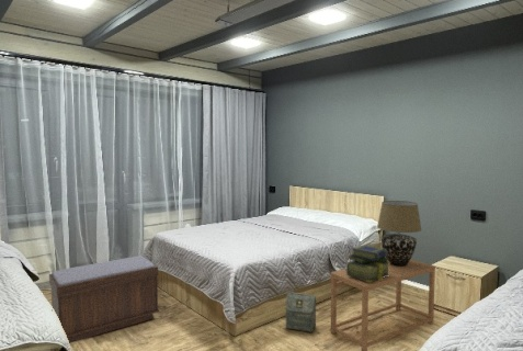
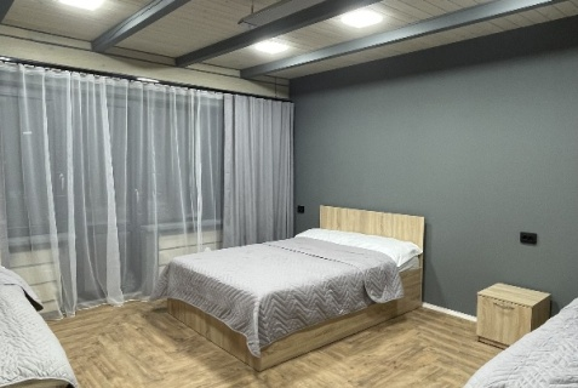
- side table [330,259,436,351]
- bench [48,254,160,344]
- table lamp [376,200,423,267]
- stack of books [345,244,390,282]
- bag [284,291,317,333]
